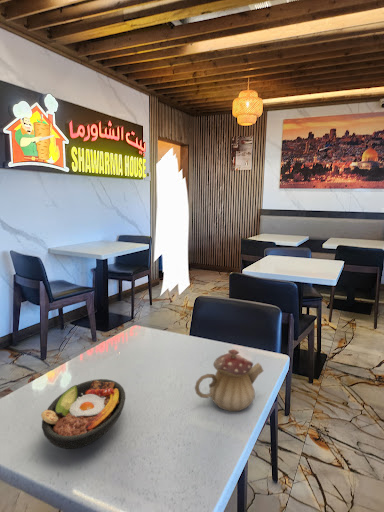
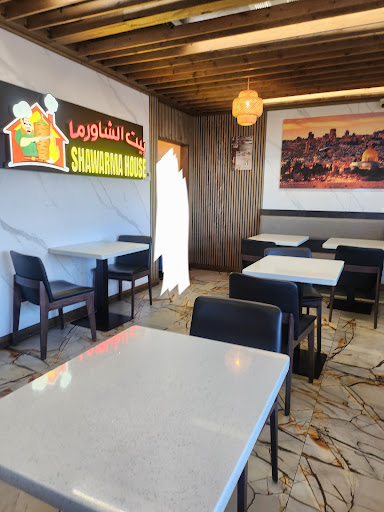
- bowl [40,378,126,450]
- teapot [194,348,264,412]
